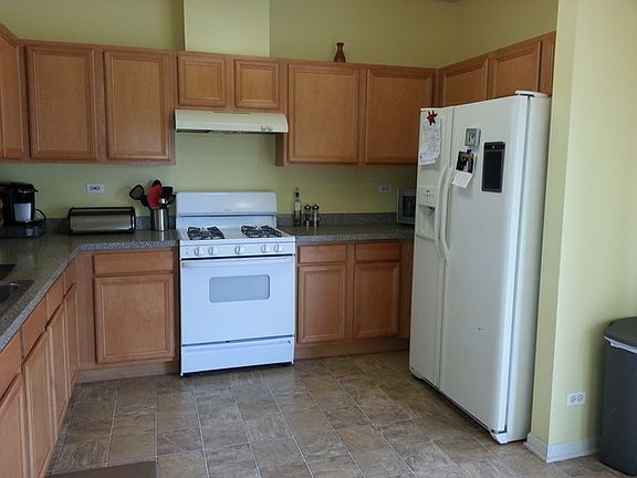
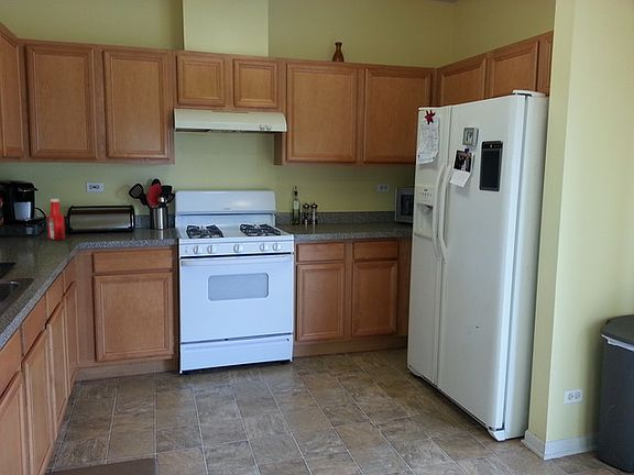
+ soap bottle [46,198,66,241]
